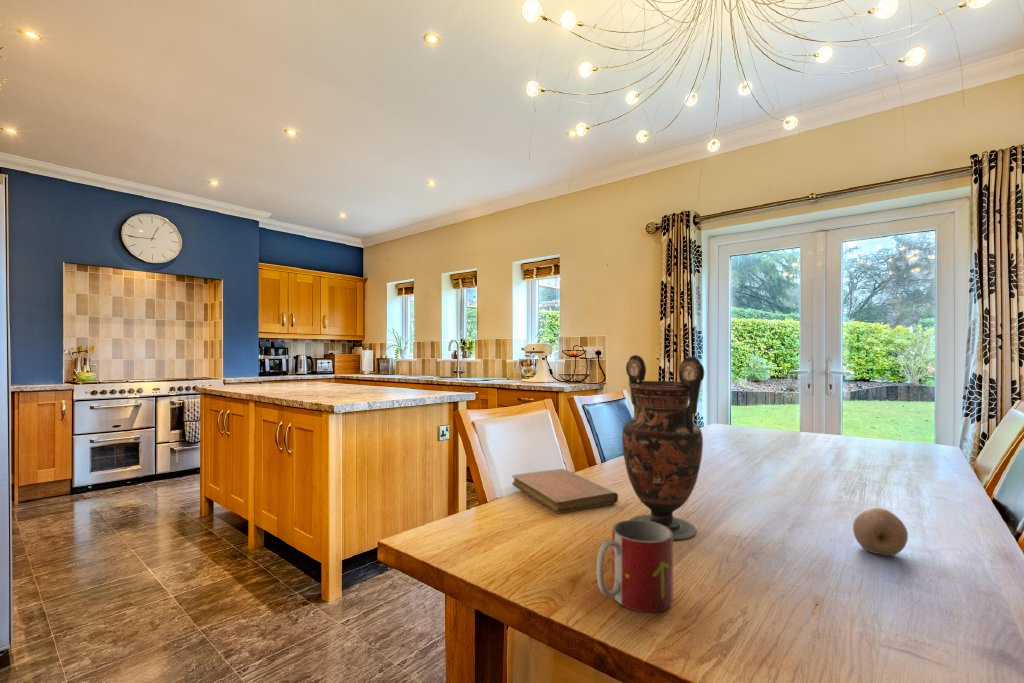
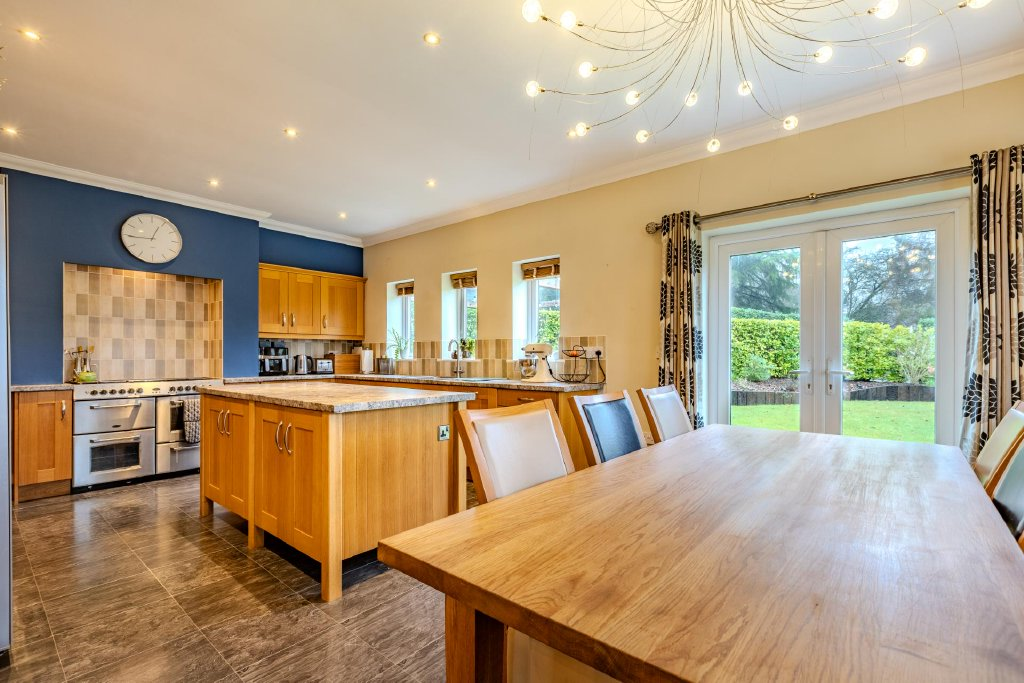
- fruit [852,507,909,557]
- notebook [511,468,619,514]
- vase [621,354,705,541]
- mug [596,519,674,613]
